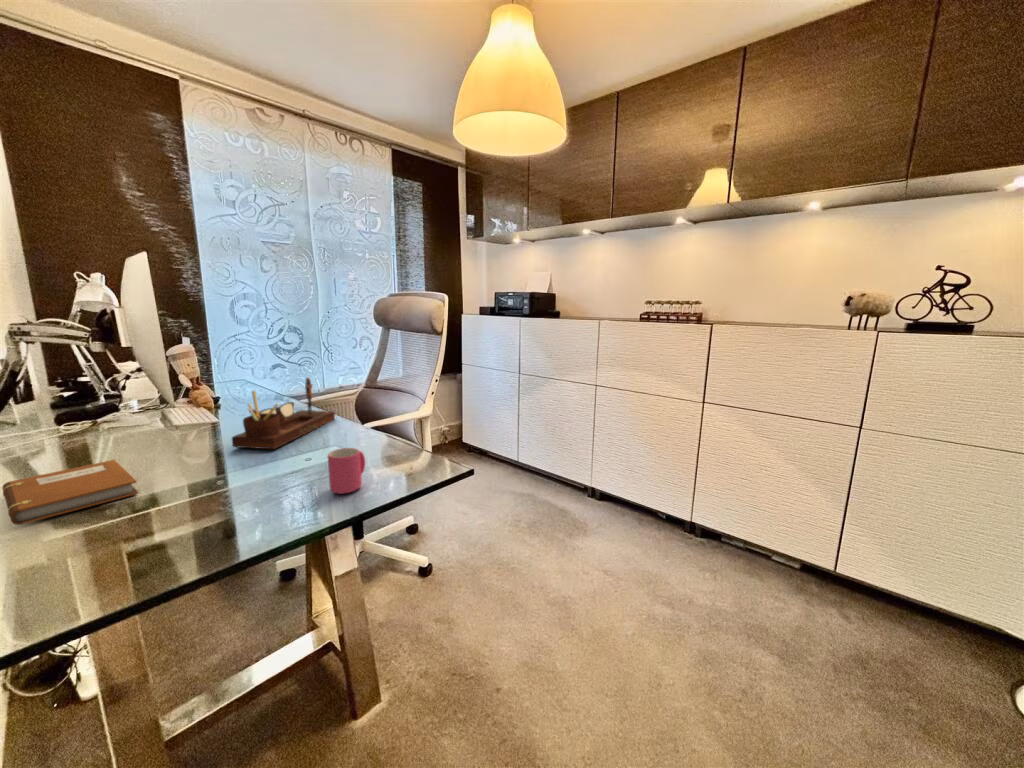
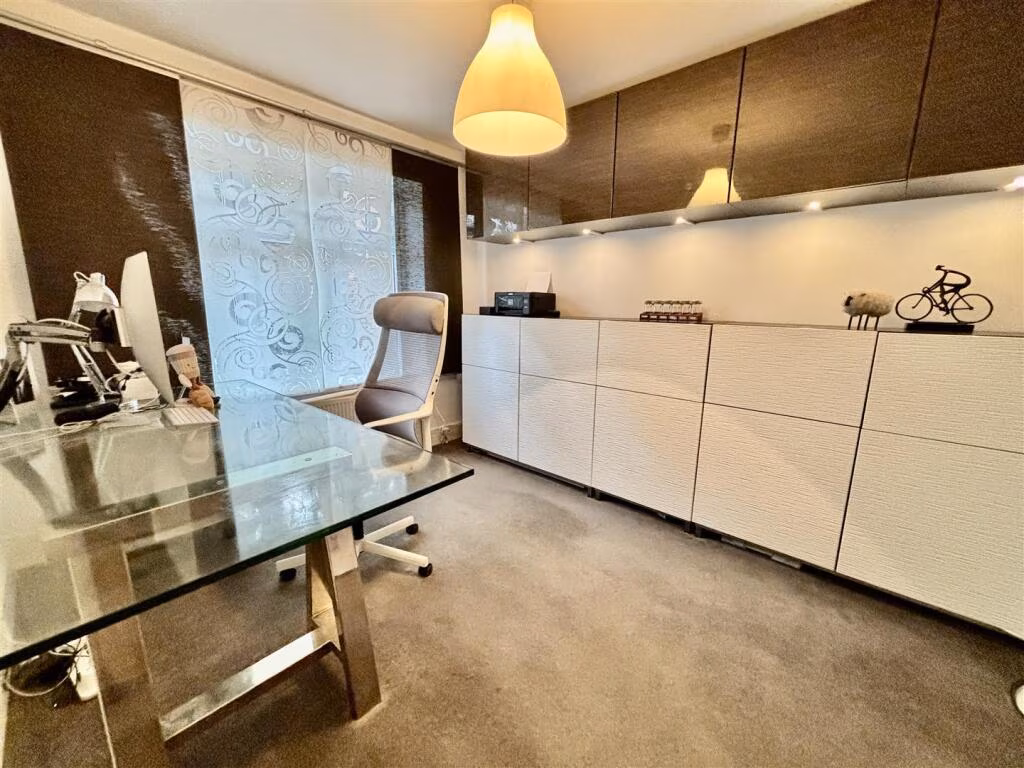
- desk organizer [231,377,336,450]
- notebook [1,459,139,526]
- mug [327,447,366,495]
